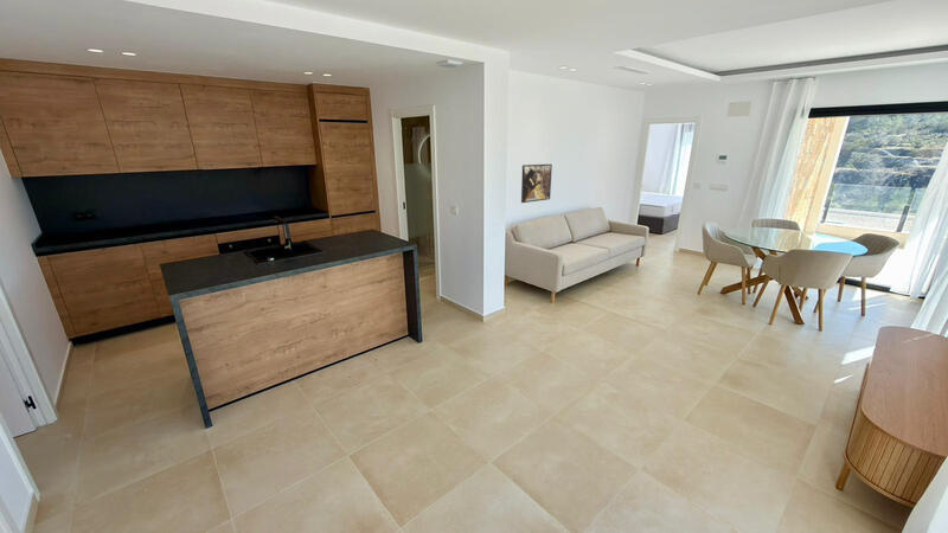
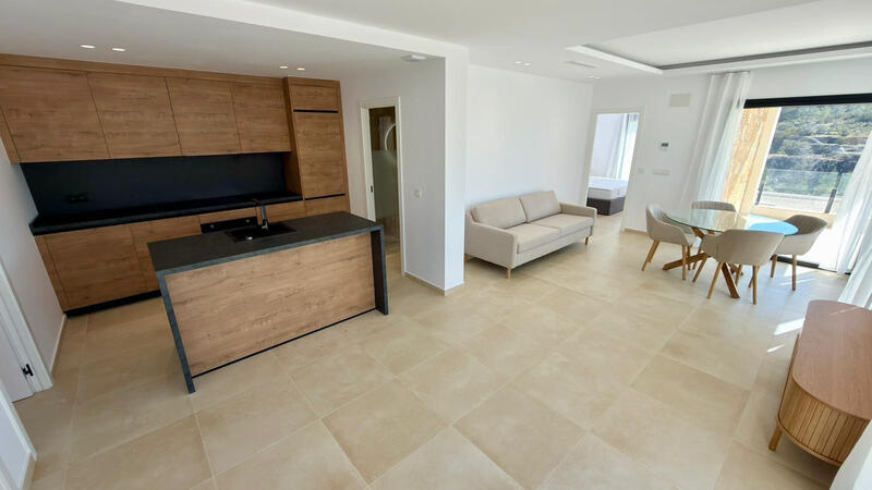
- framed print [520,163,553,204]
